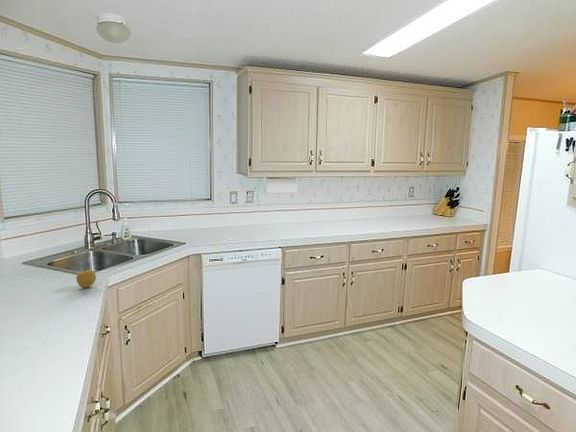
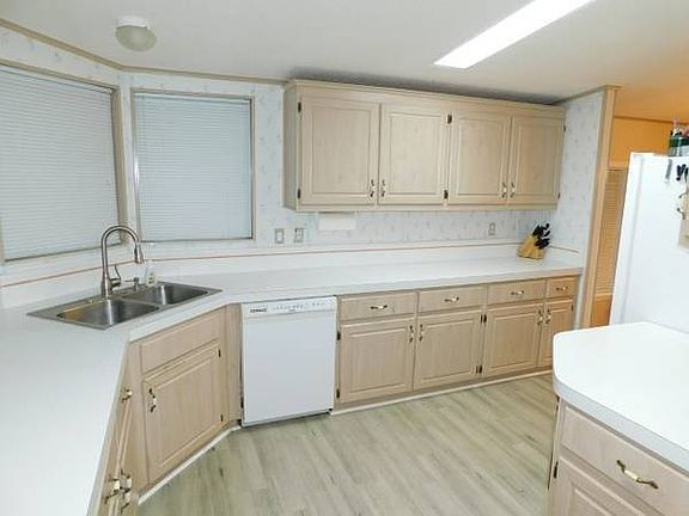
- apple [75,269,97,289]
